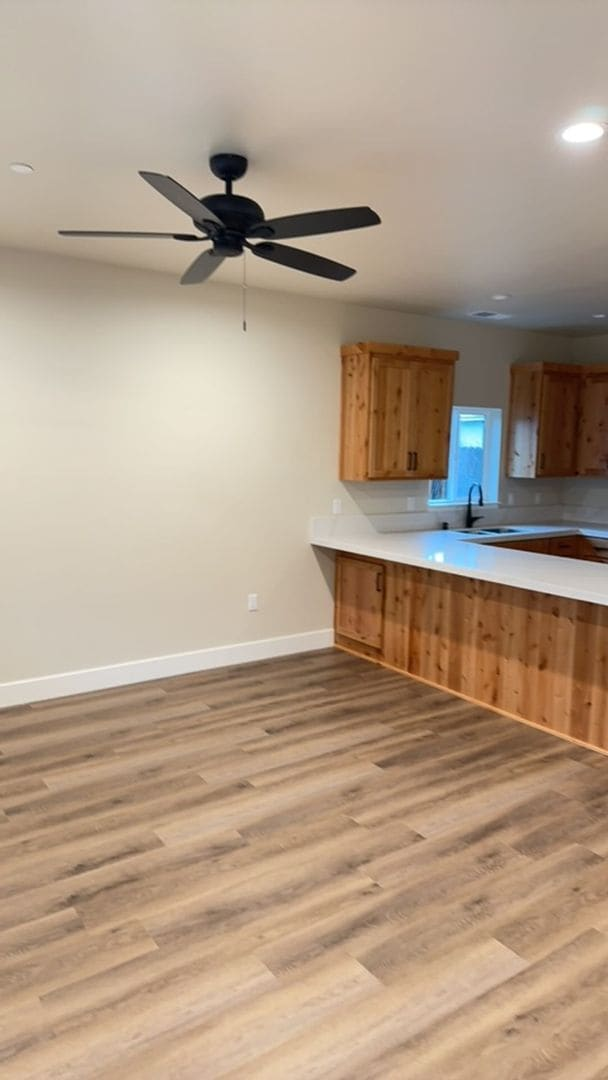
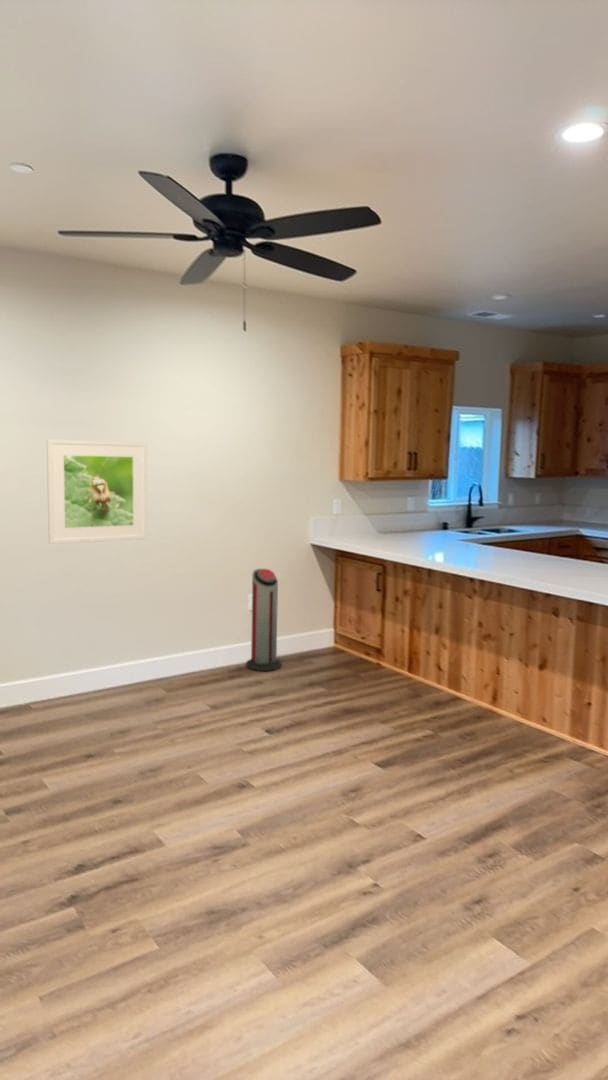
+ air purifier [245,568,282,672]
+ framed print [46,438,148,545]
